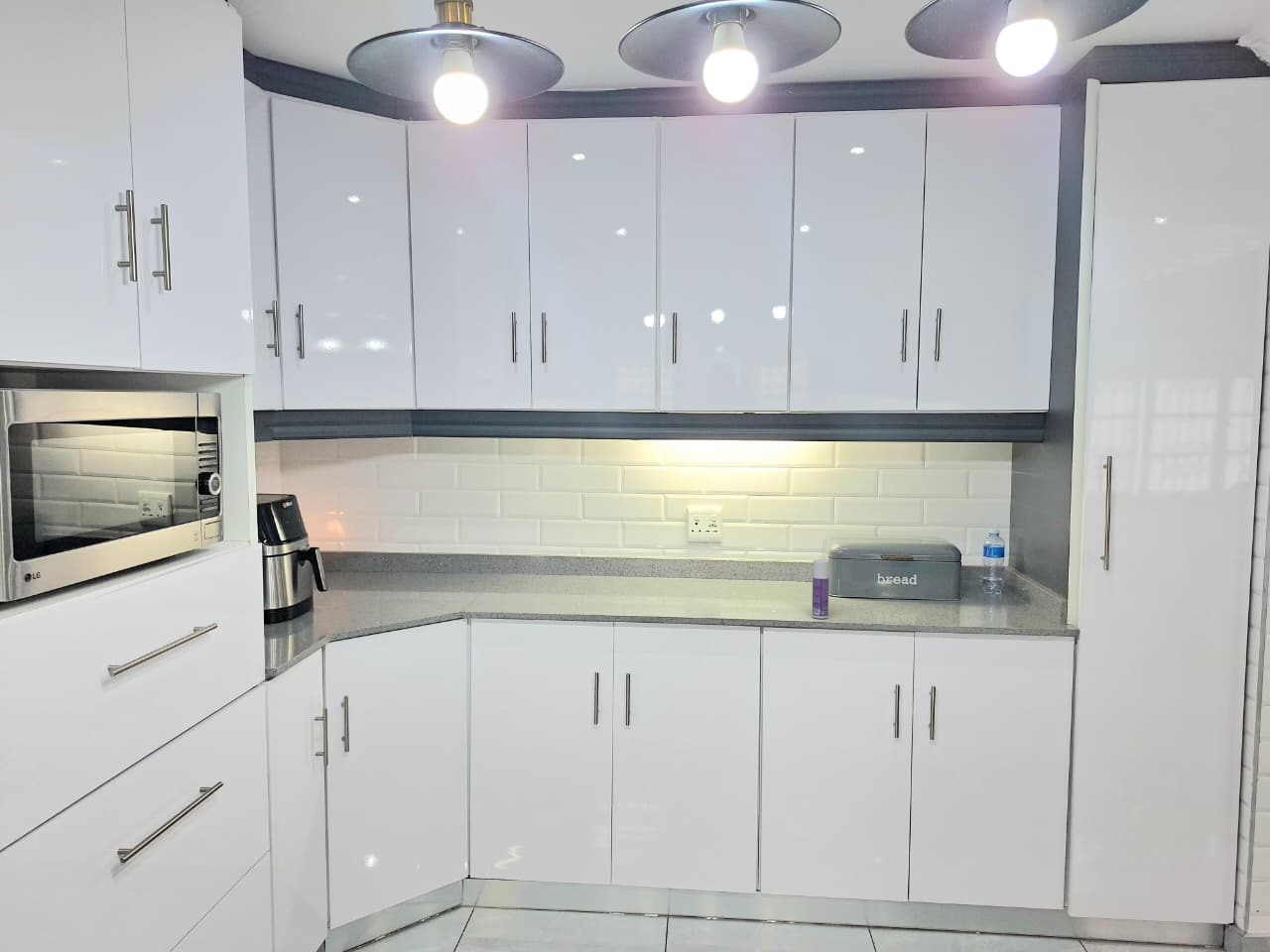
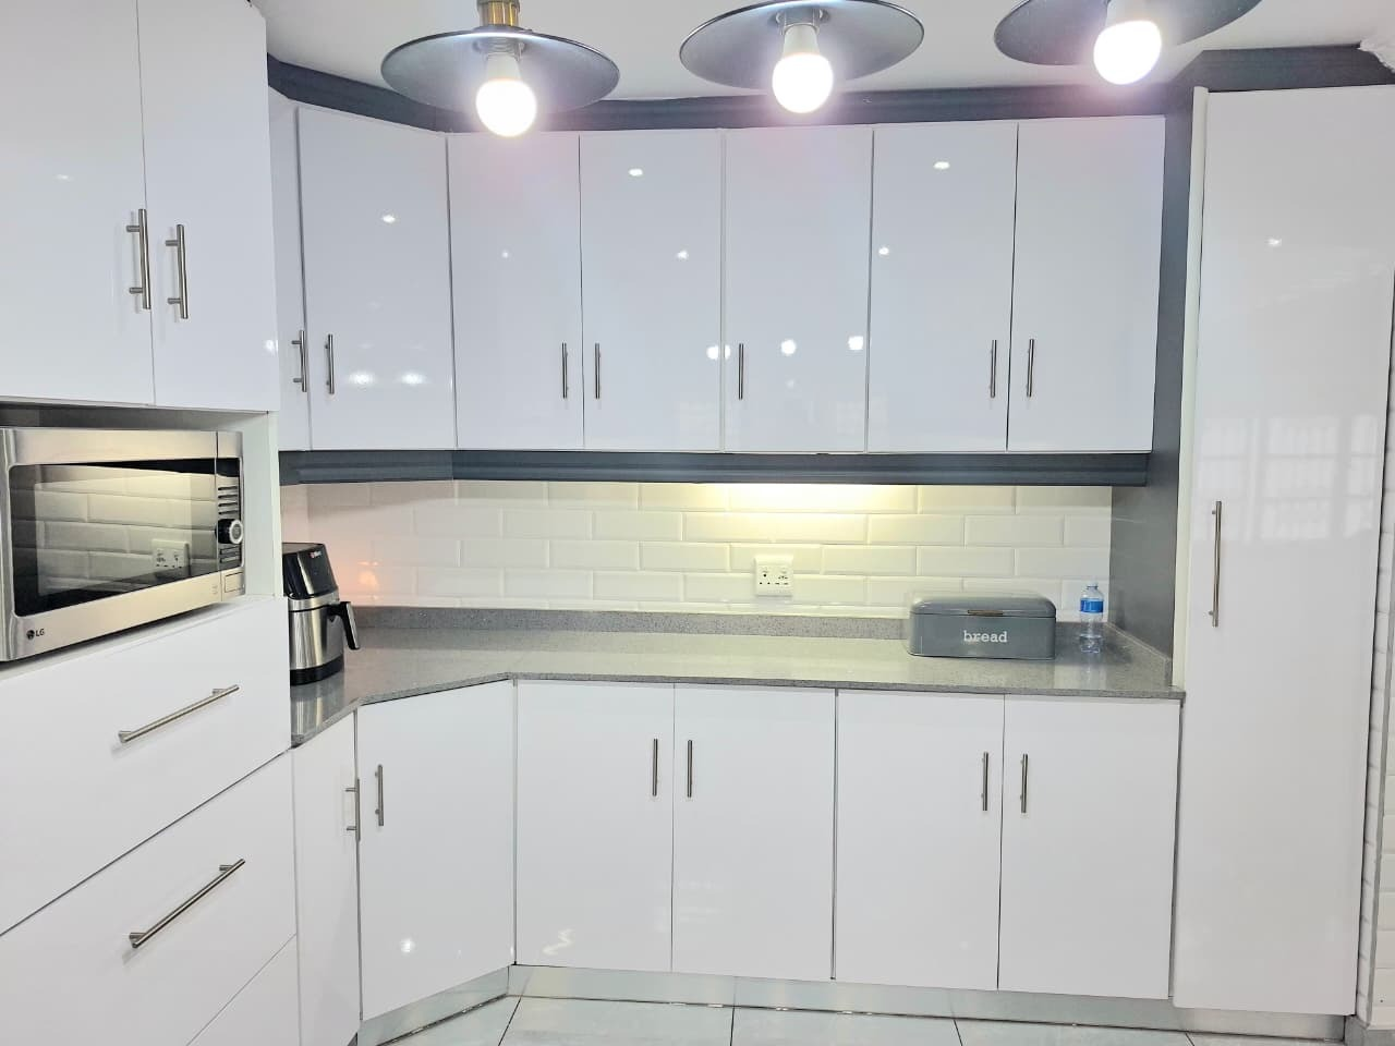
- bottle [812,558,829,620]
